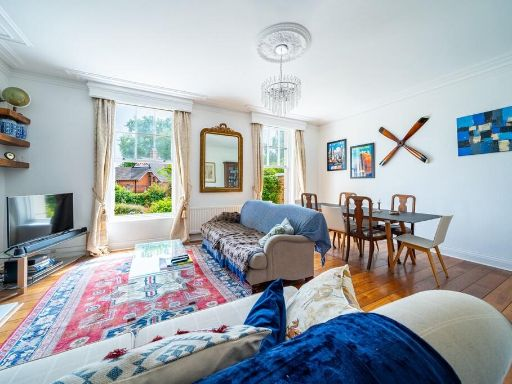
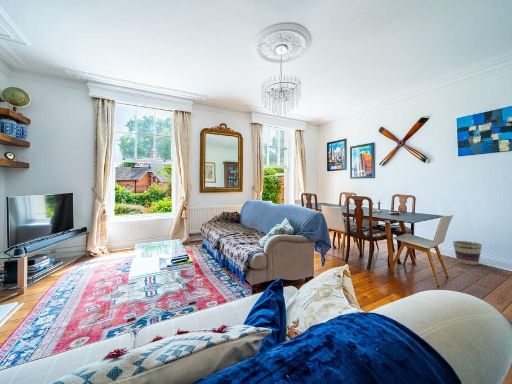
+ basket [452,240,483,266]
